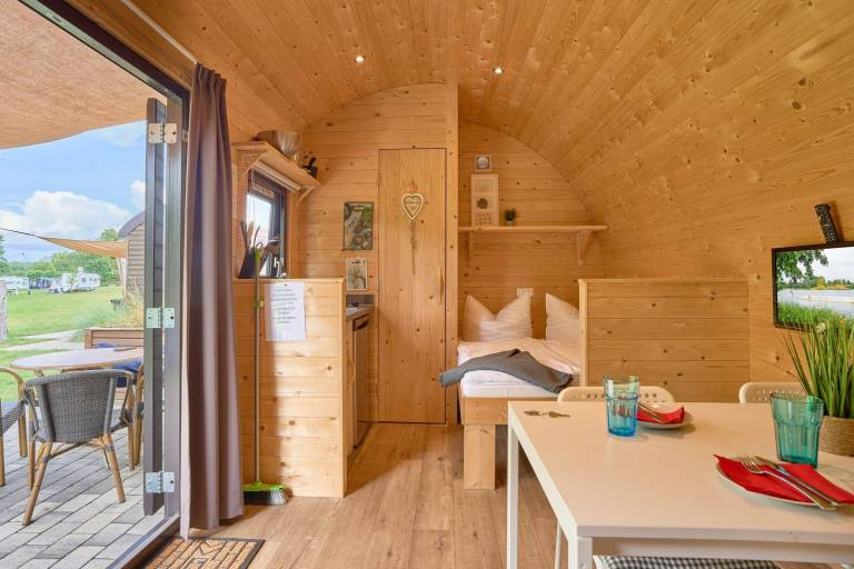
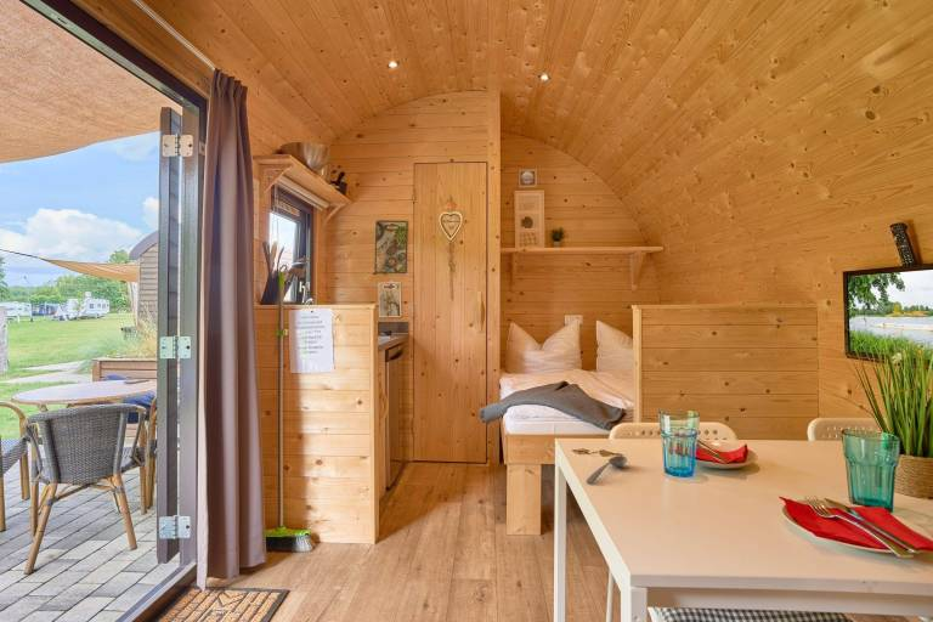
+ soupspoon [586,454,628,485]
